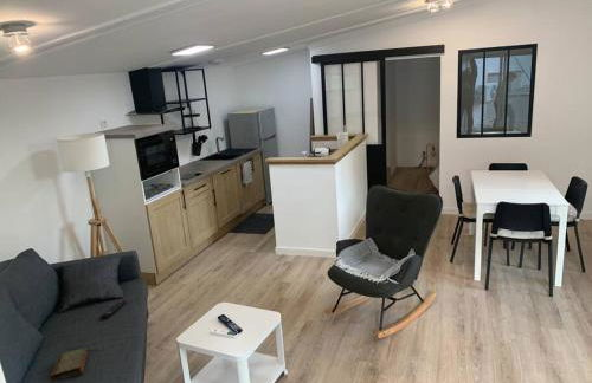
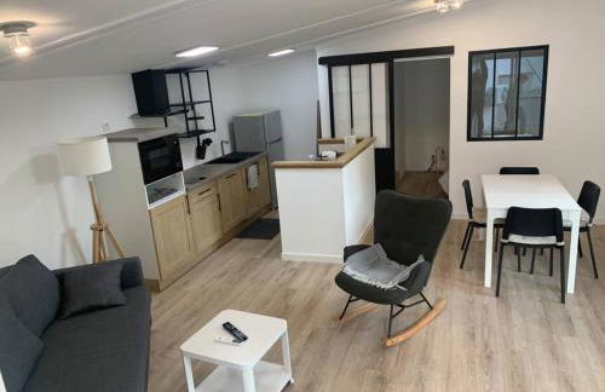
- remote control [99,299,128,320]
- book [49,346,90,382]
